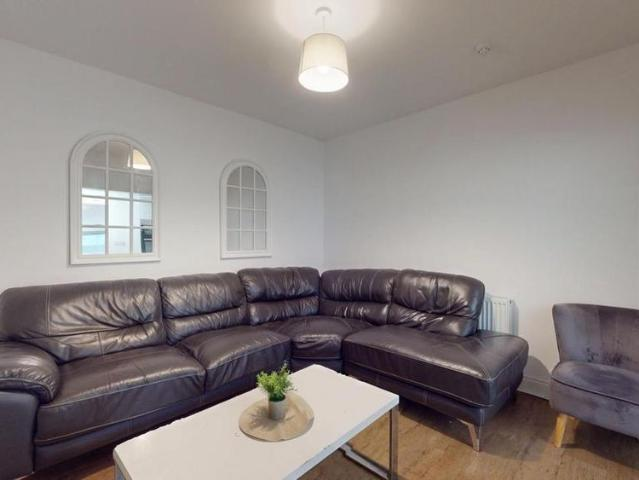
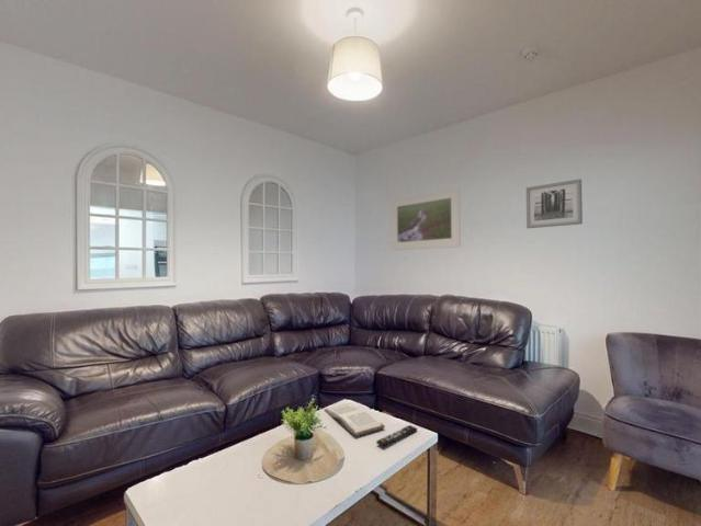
+ book [323,402,386,437]
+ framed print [389,186,462,252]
+ wall art [525,178,584,229]
+ remote control [375,424,418,448]
